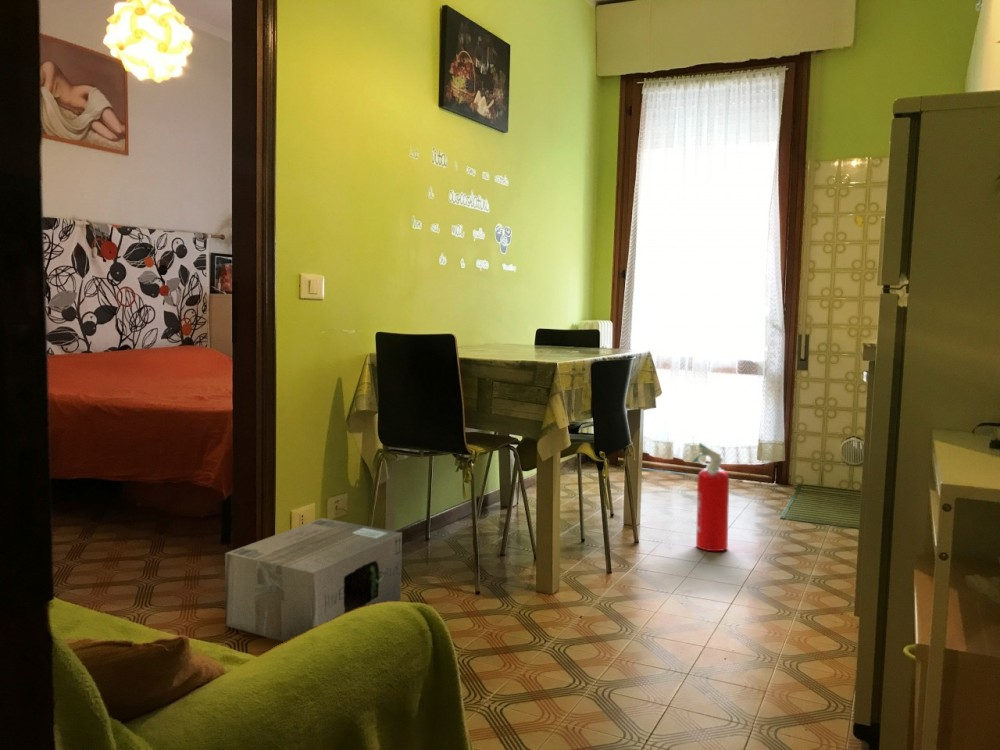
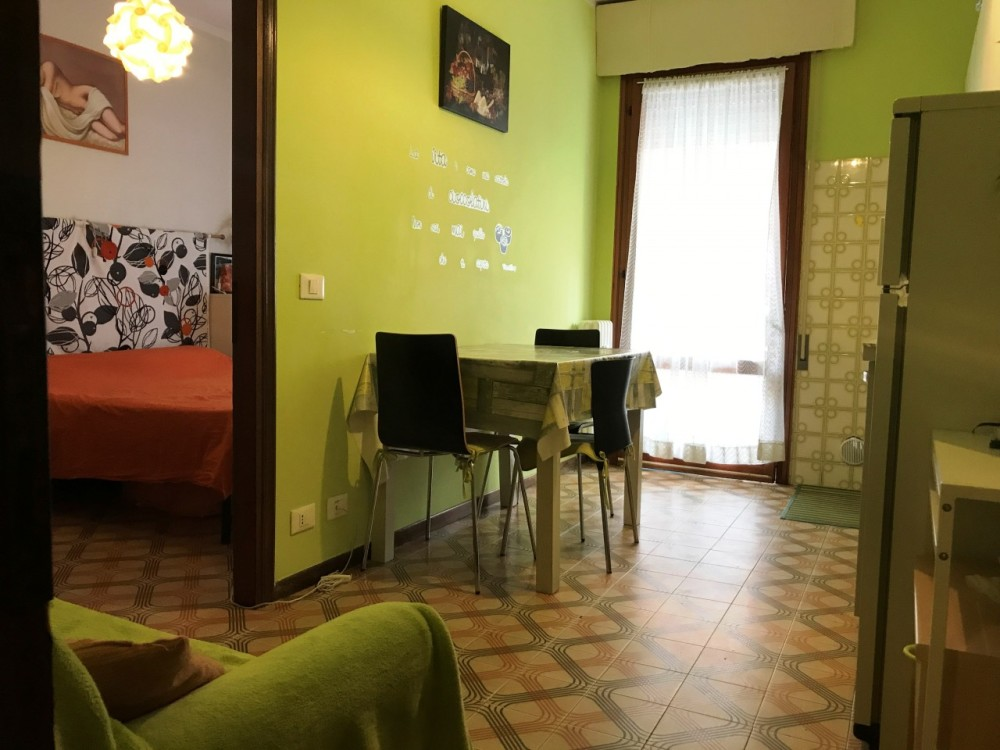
- fire extinguisher [690,441,730,553]
- cardboard box [224,517,403,643]
